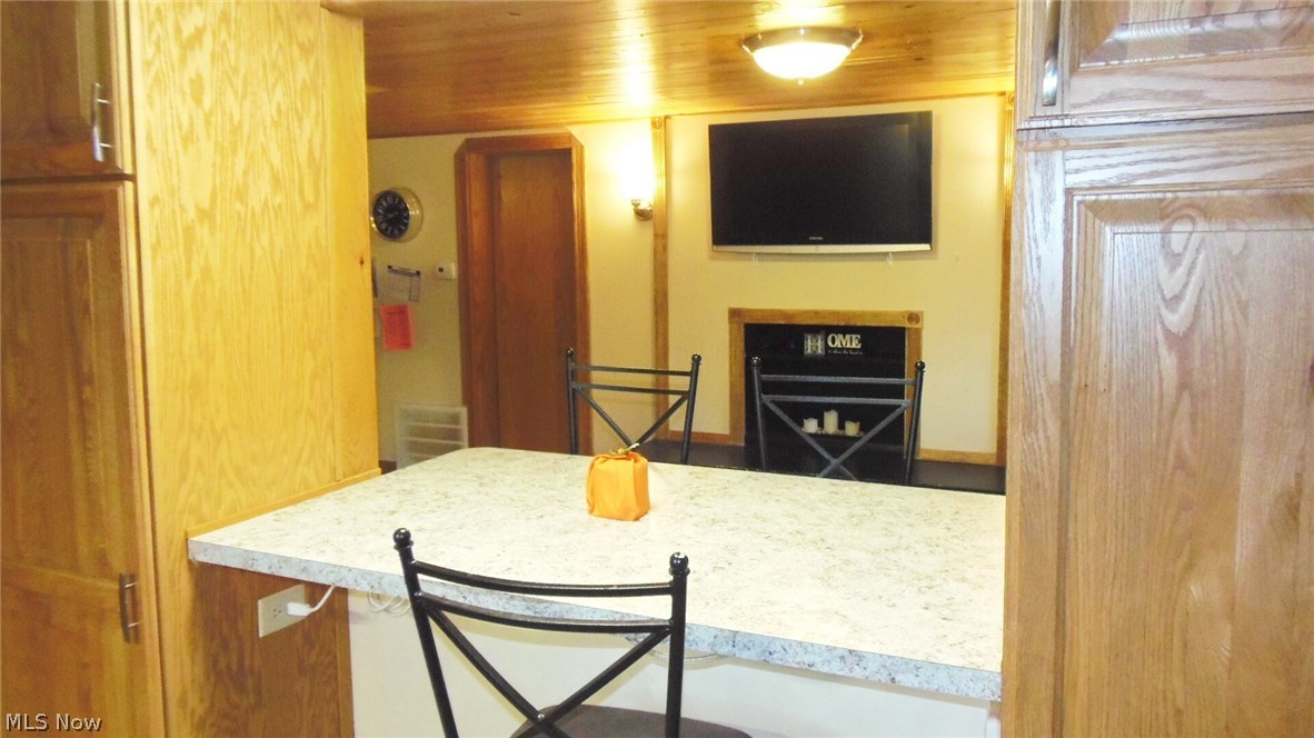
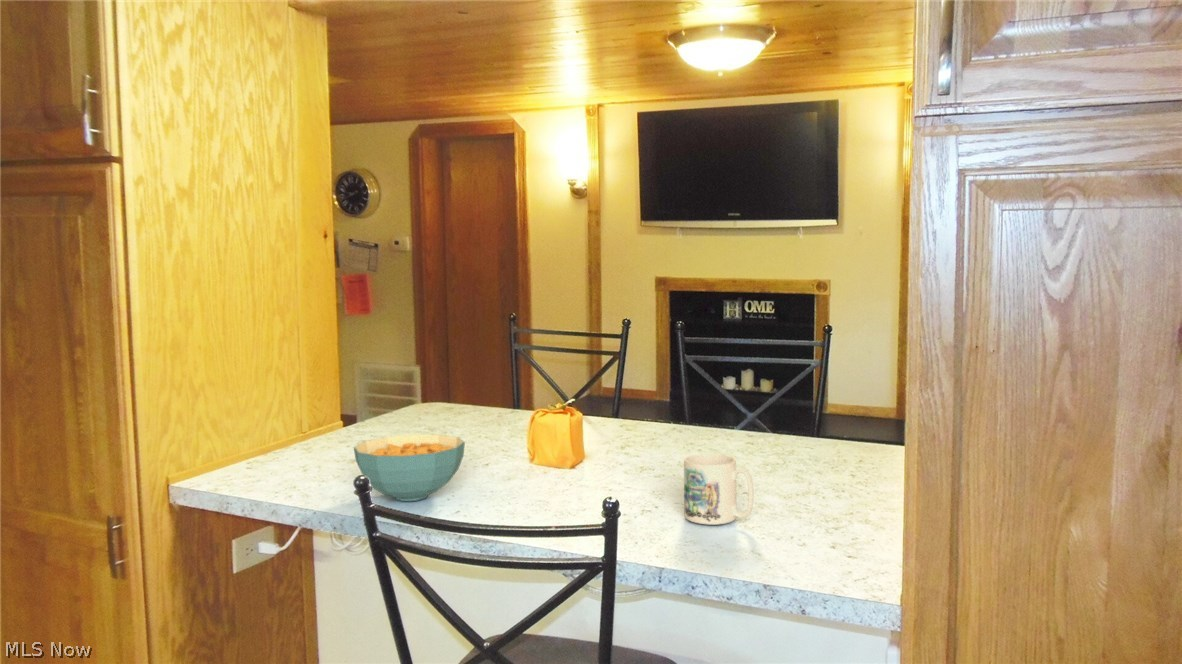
+ cereal bowl [353,434,466,502]
+ mug [683,453,755,526]
